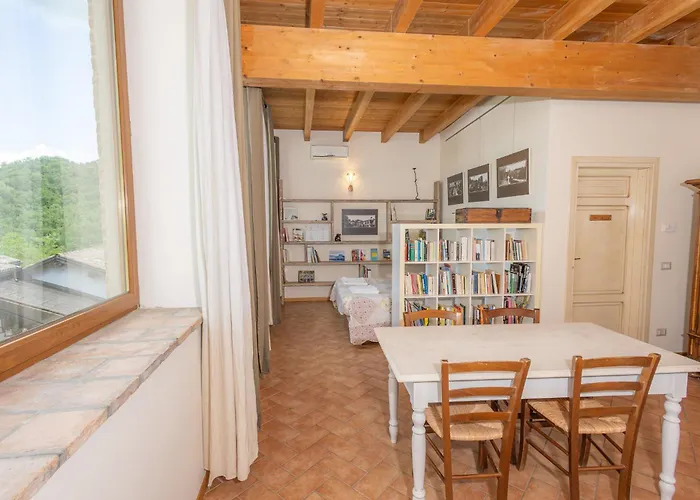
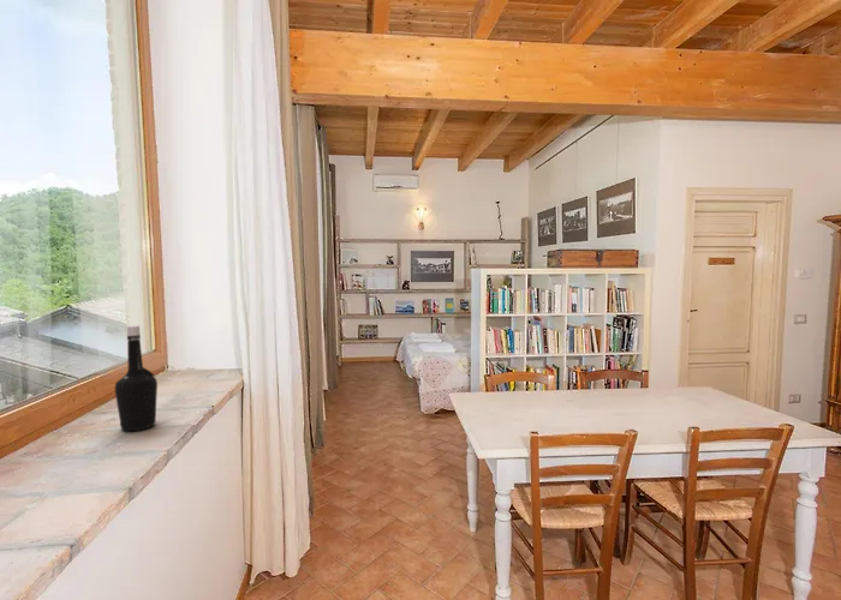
+ bottle [114,324,159,432]
